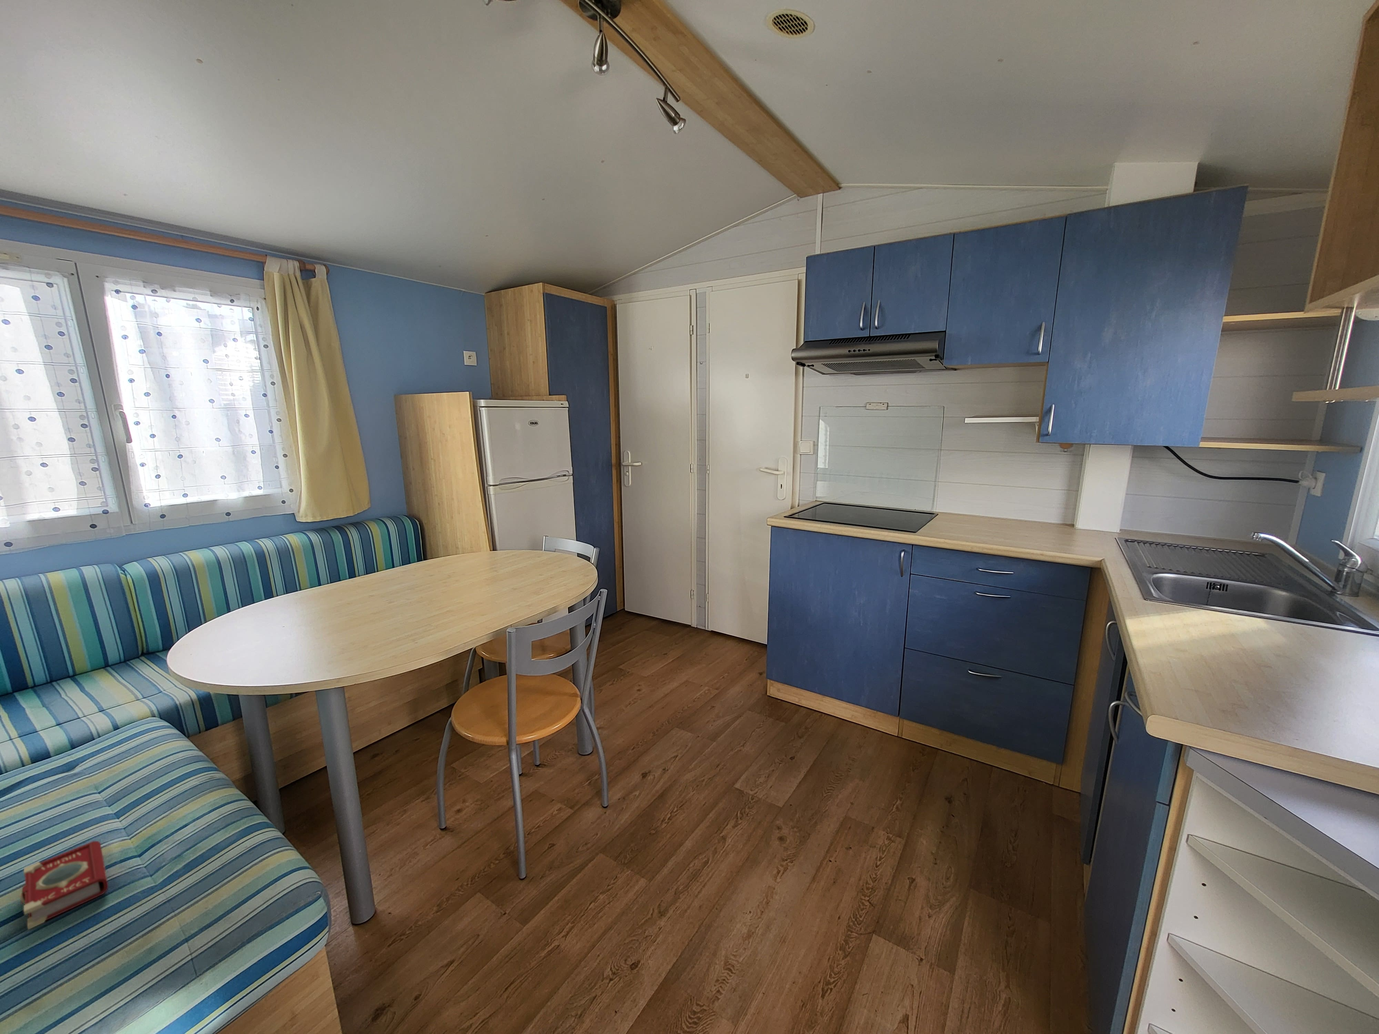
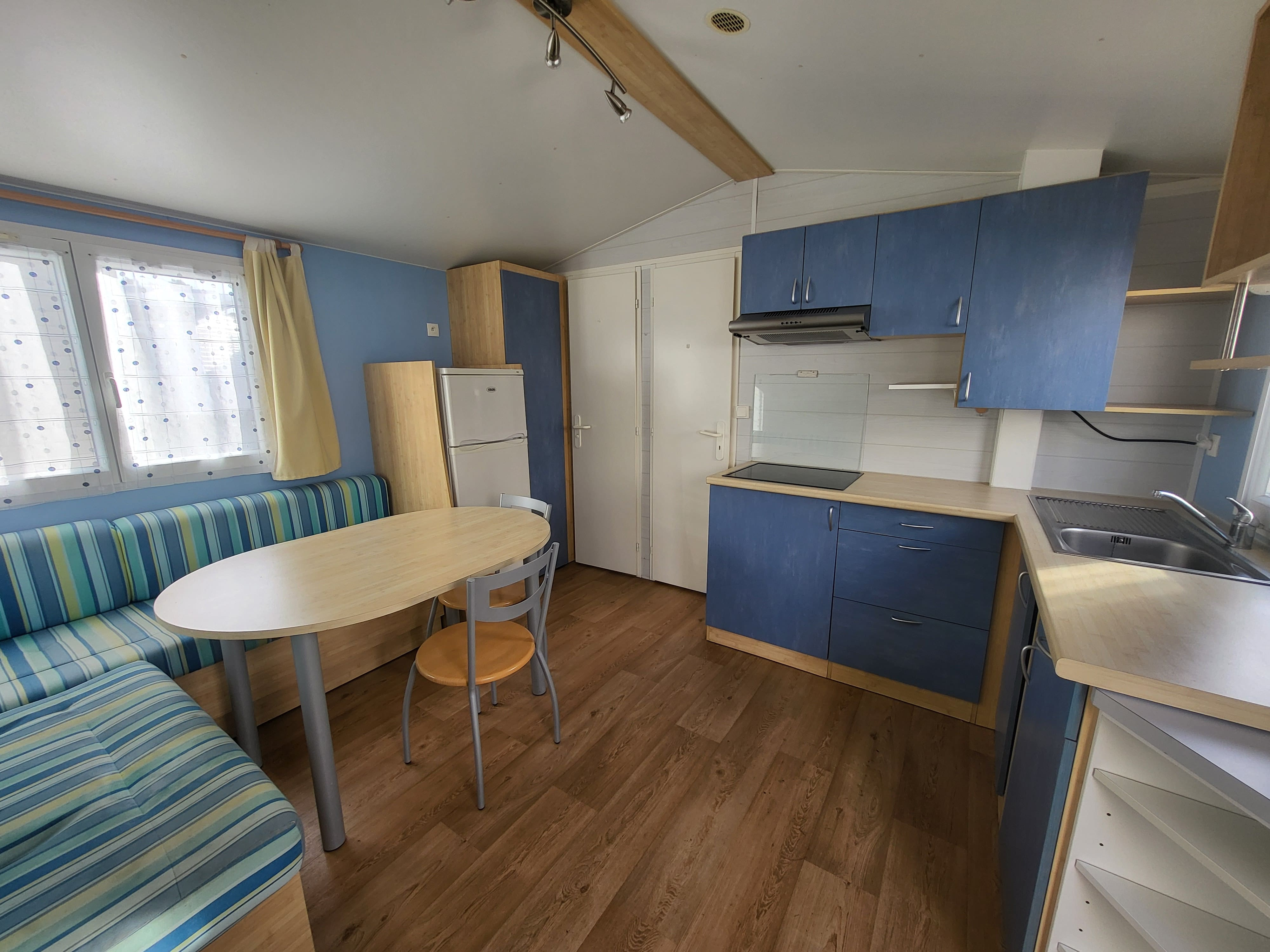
- book [18,841,109,930]
